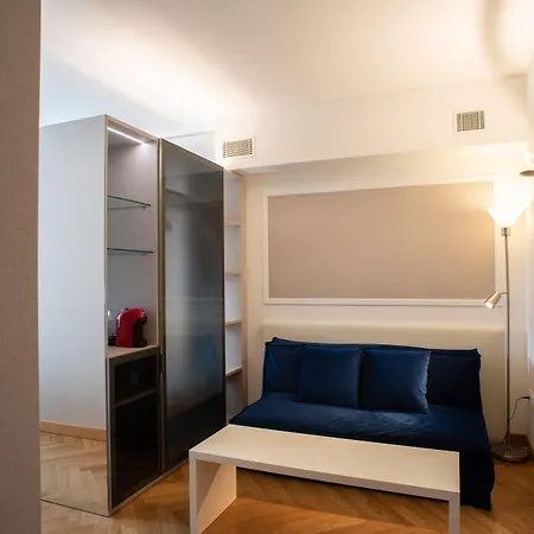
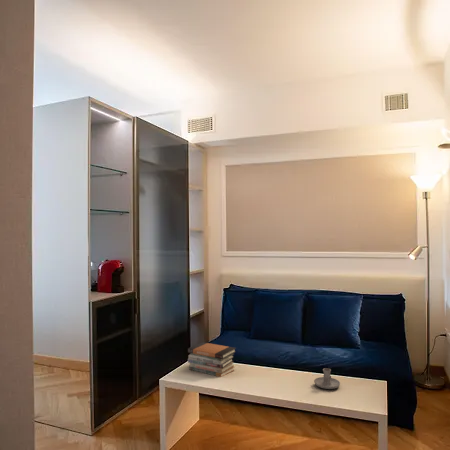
+ book stack [187,341,237,378]
+ candle holder [313,367,341,390]
